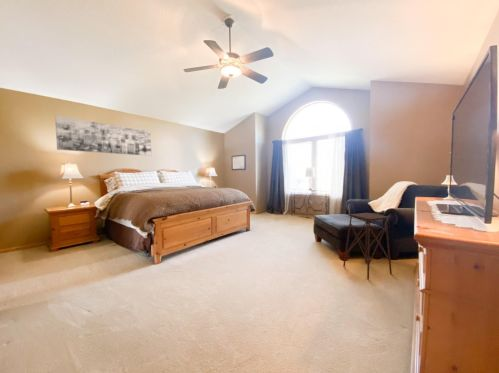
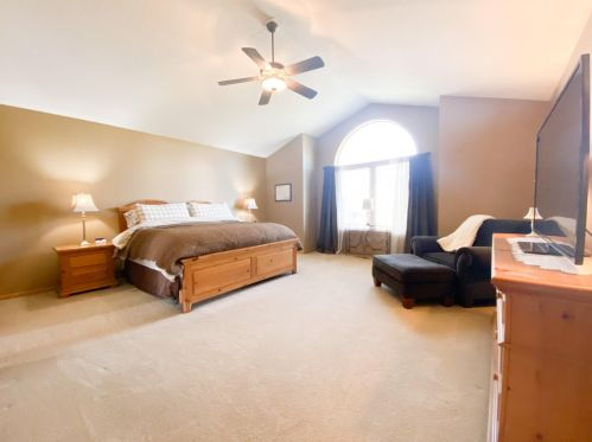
- side table [342,212,393,280]
- wall art [54,115,152,157]
